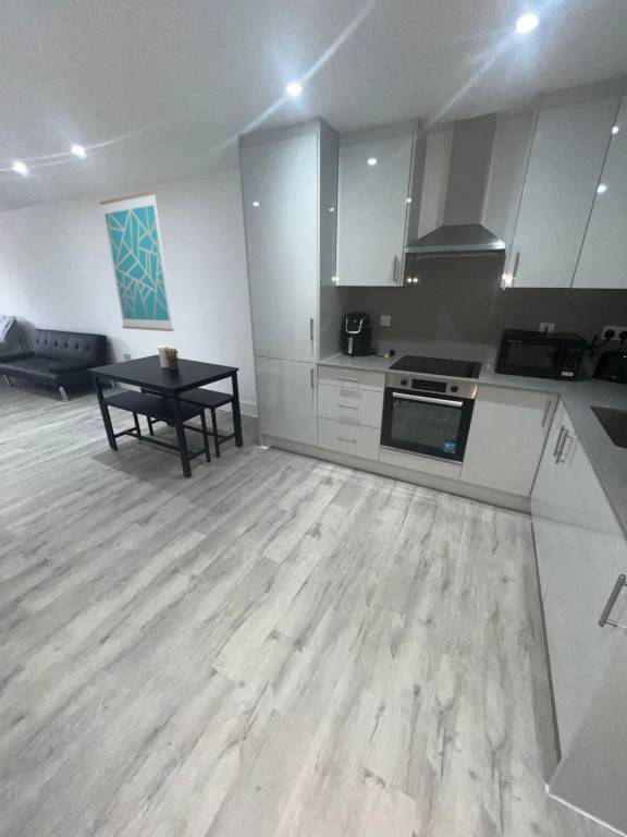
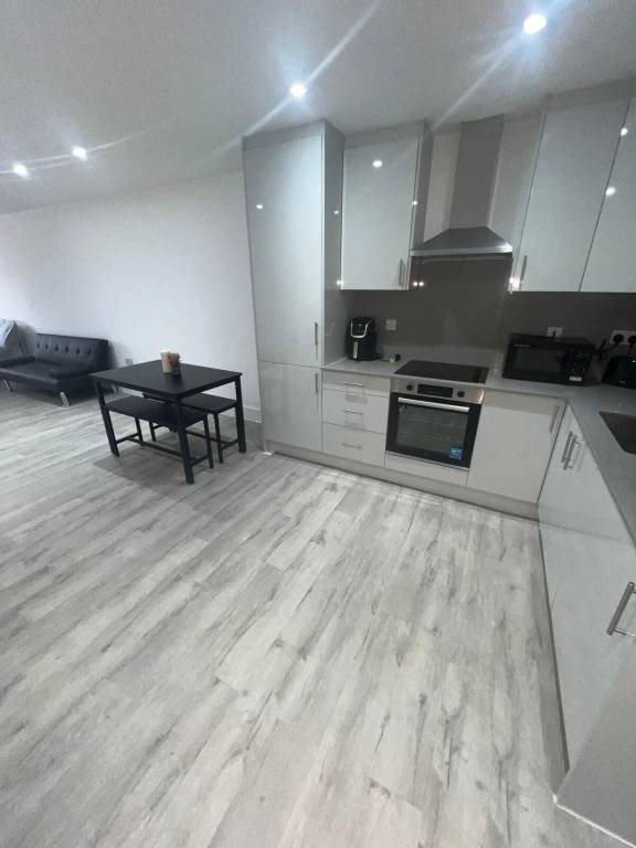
- wall art [98,190,175,332]
